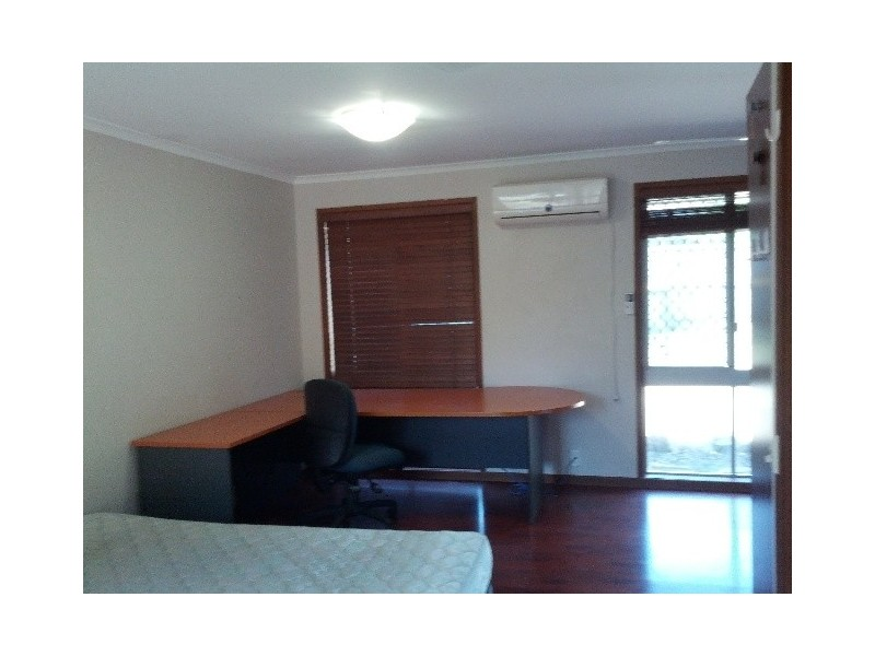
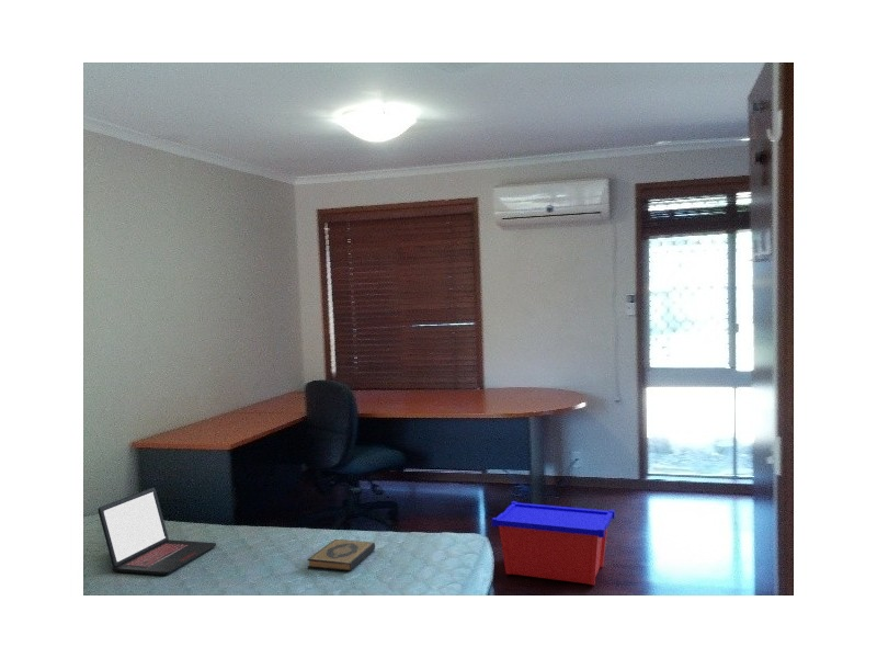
+ laptop [98,487,217,576]
+ storage bin [491,500,616,586]
+ hardback book [307,538,376,571]
